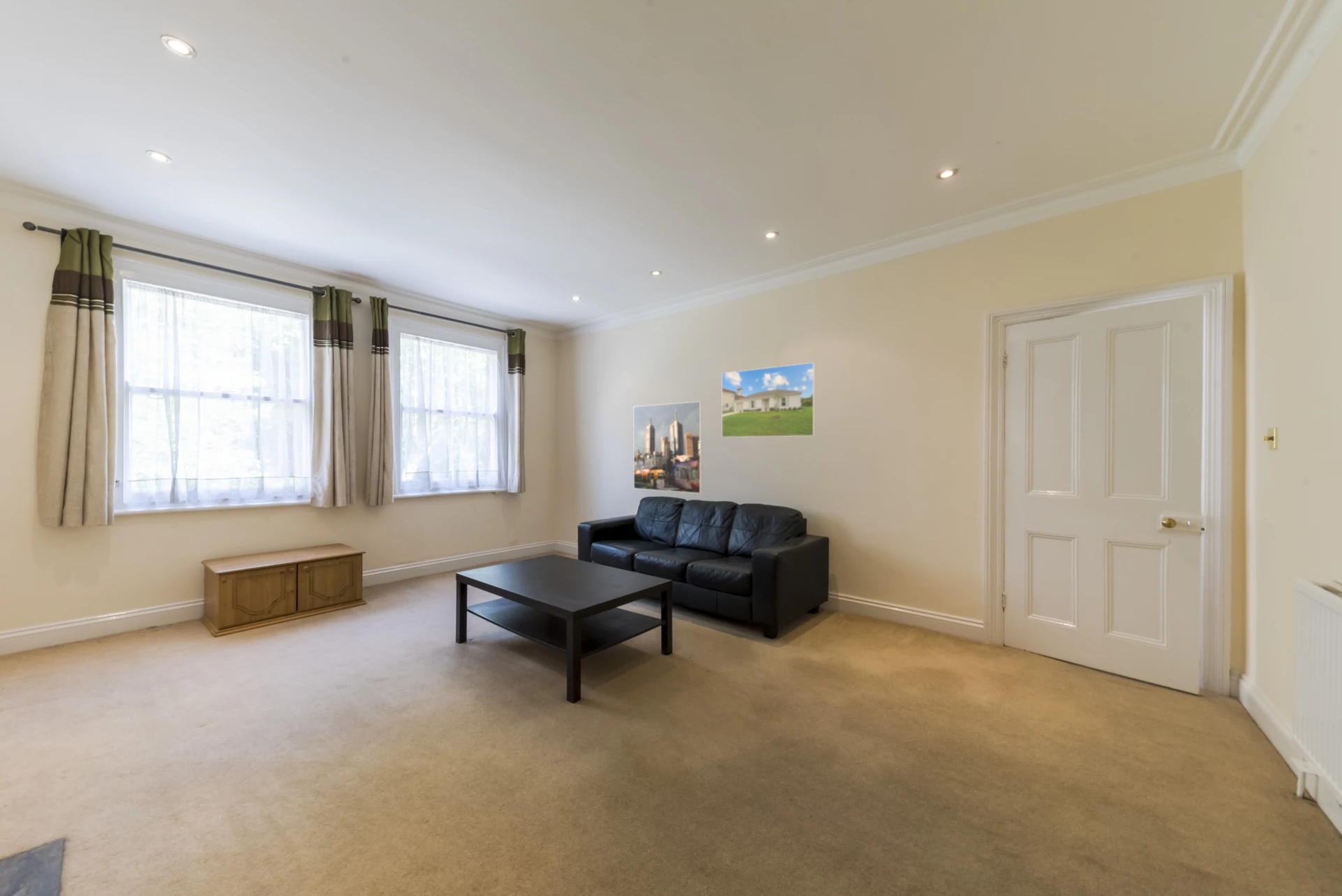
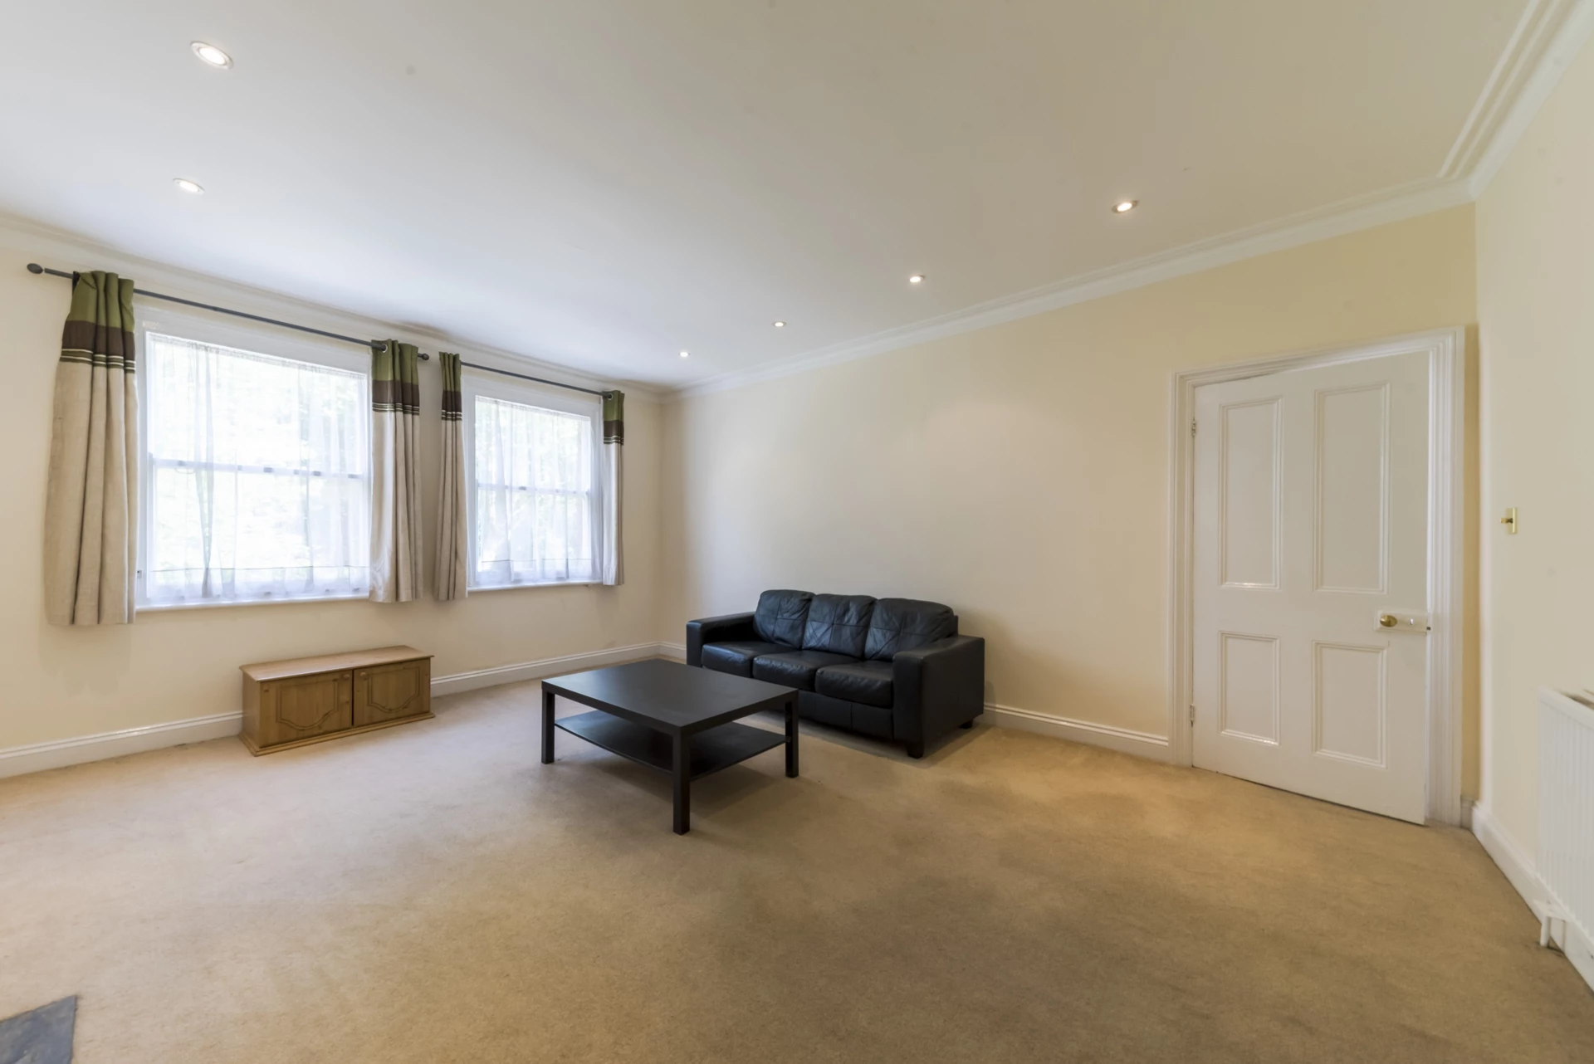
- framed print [721,361,816,438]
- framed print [633,400,702,494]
